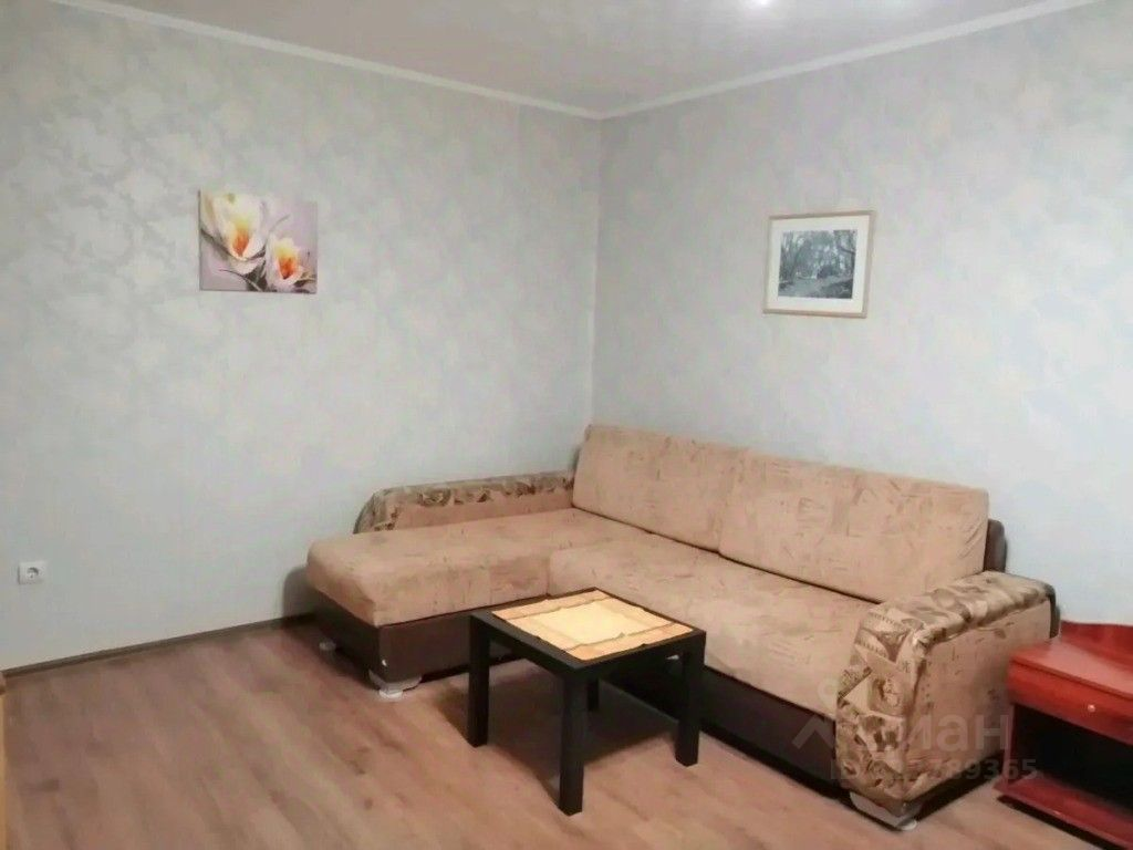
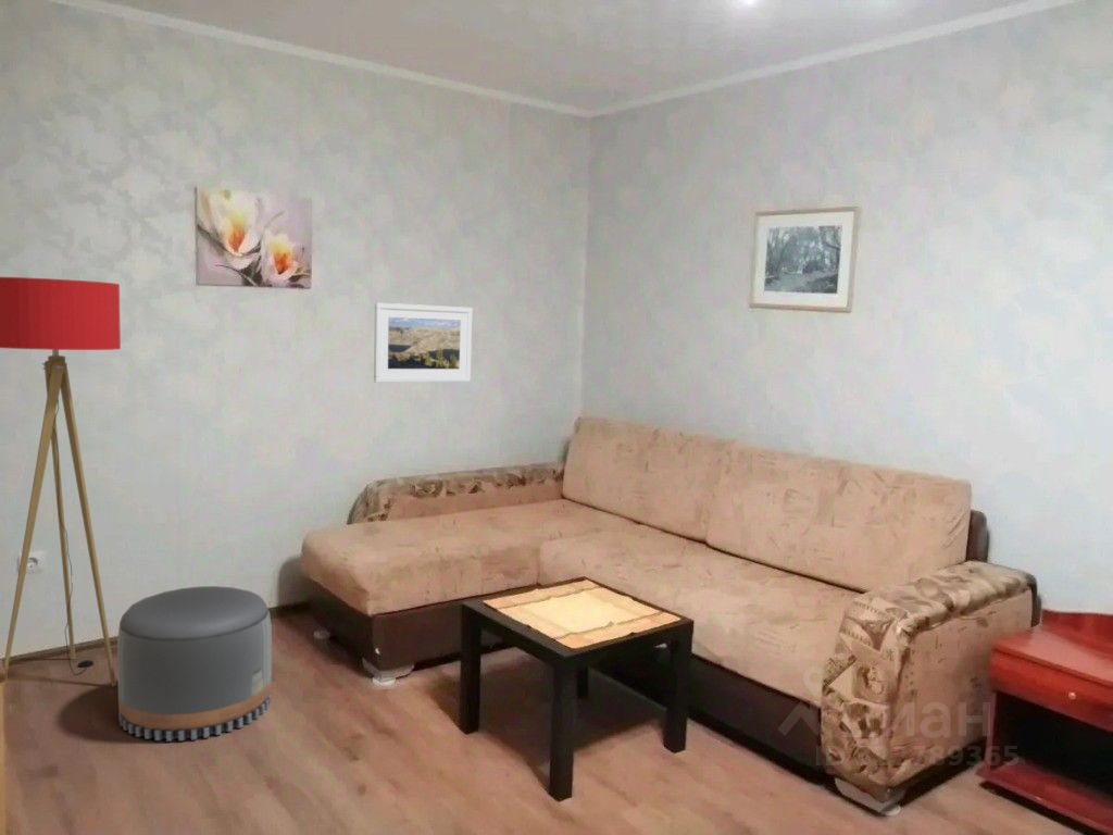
+ pouf [116,585,273,743]
+ floor lamp [0,276,122,688]
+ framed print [373,302,473,384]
